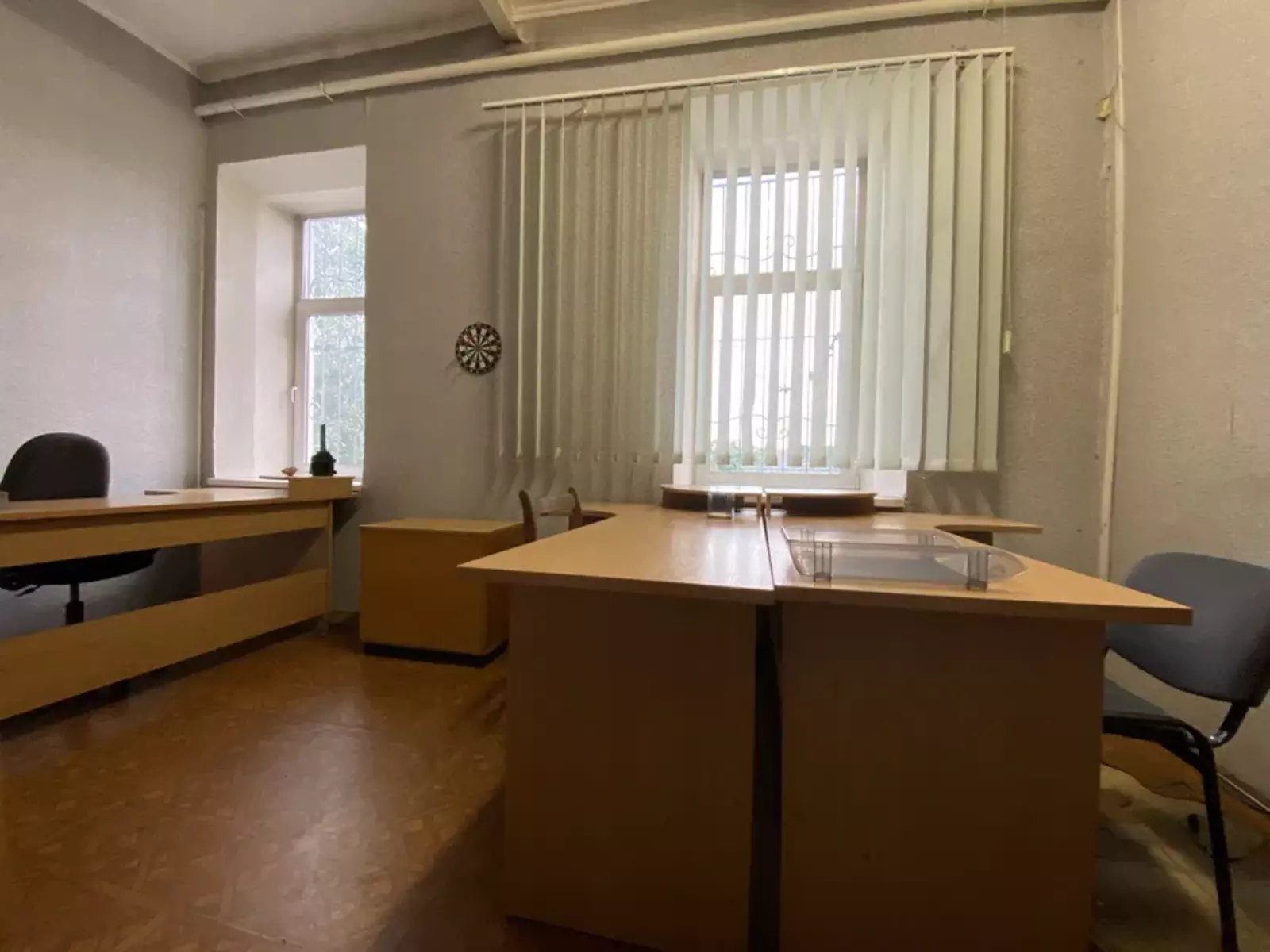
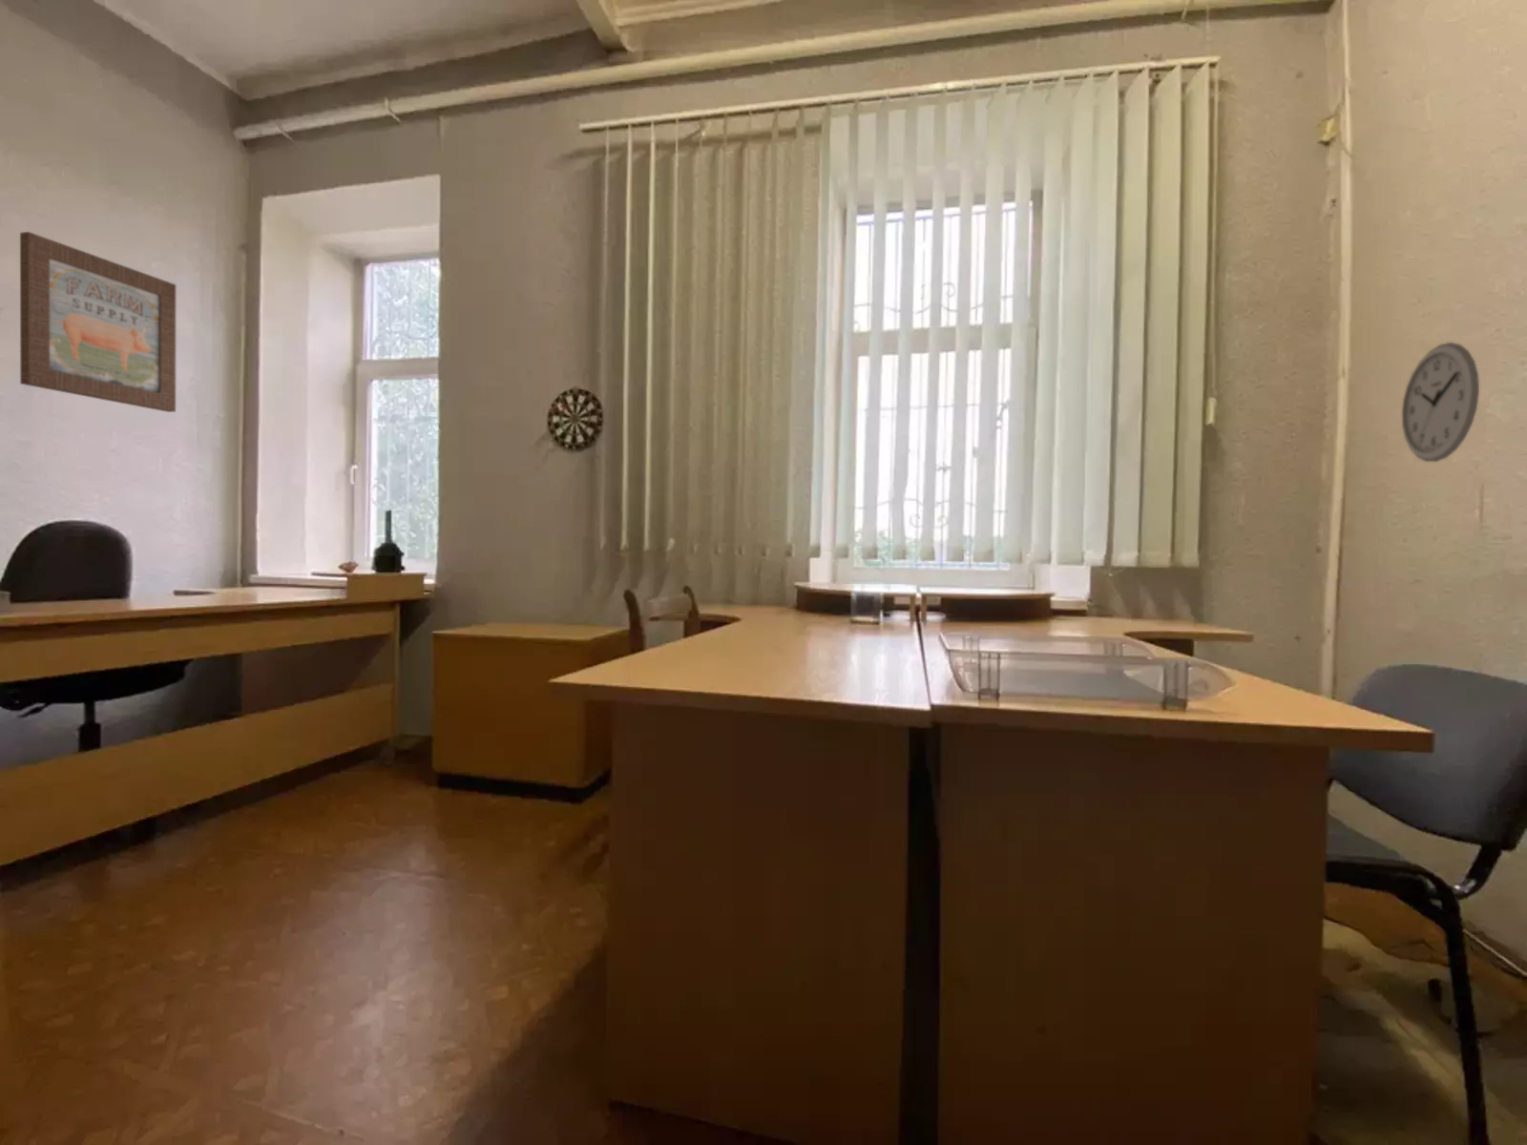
+ wall clock [1401,342,1480,463]
+ wall art [19,231,177,414]
